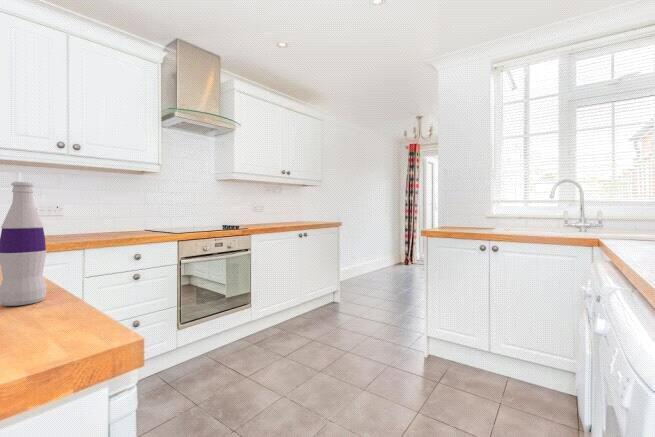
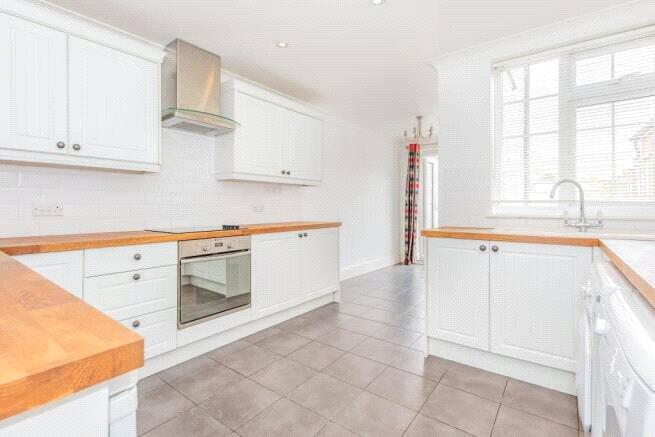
- bottle [0,181,48,307]
